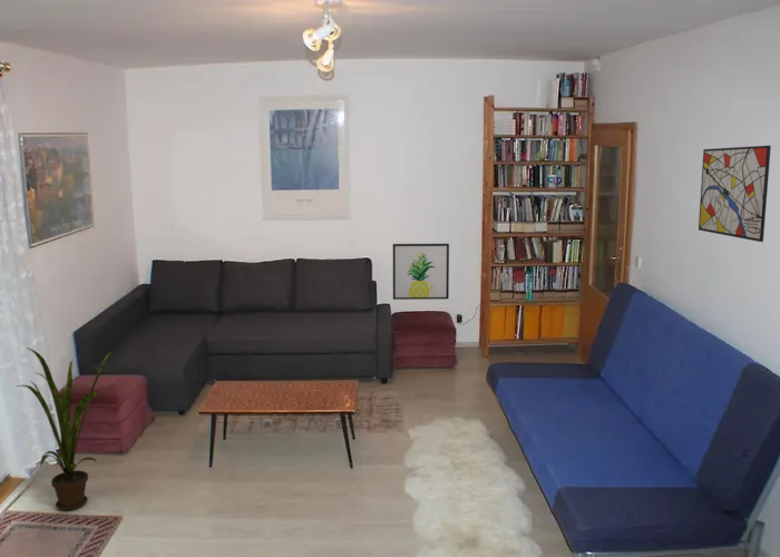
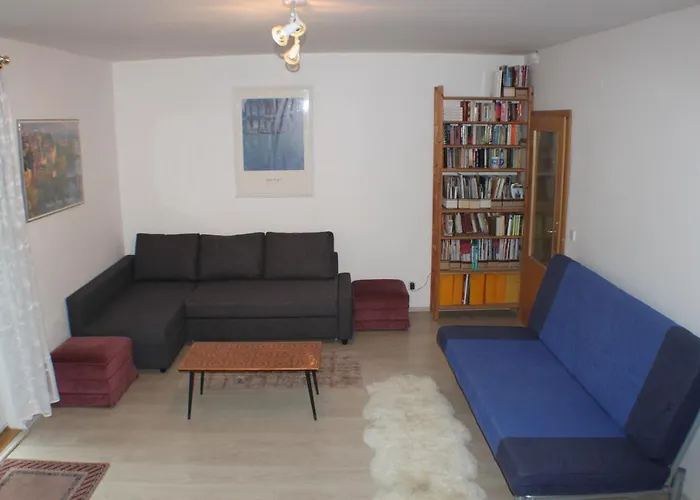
- wall art [392,243,450,301]
- house plant [14,346,114,511]
- wall art [698,145,772,243]
